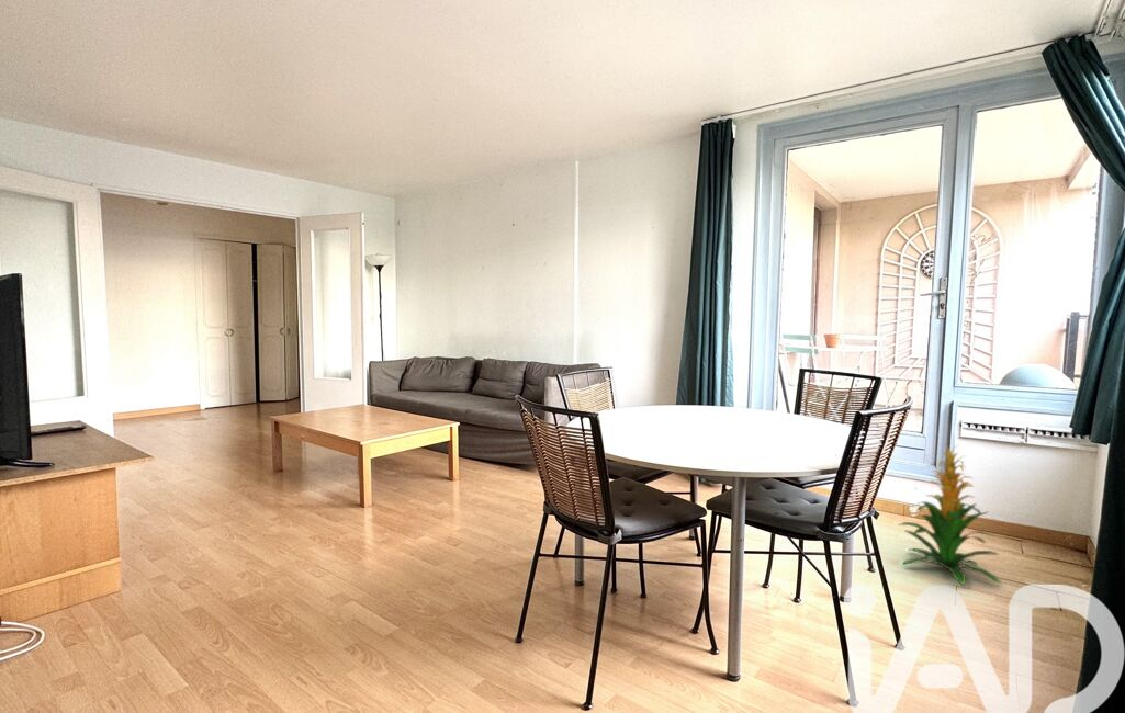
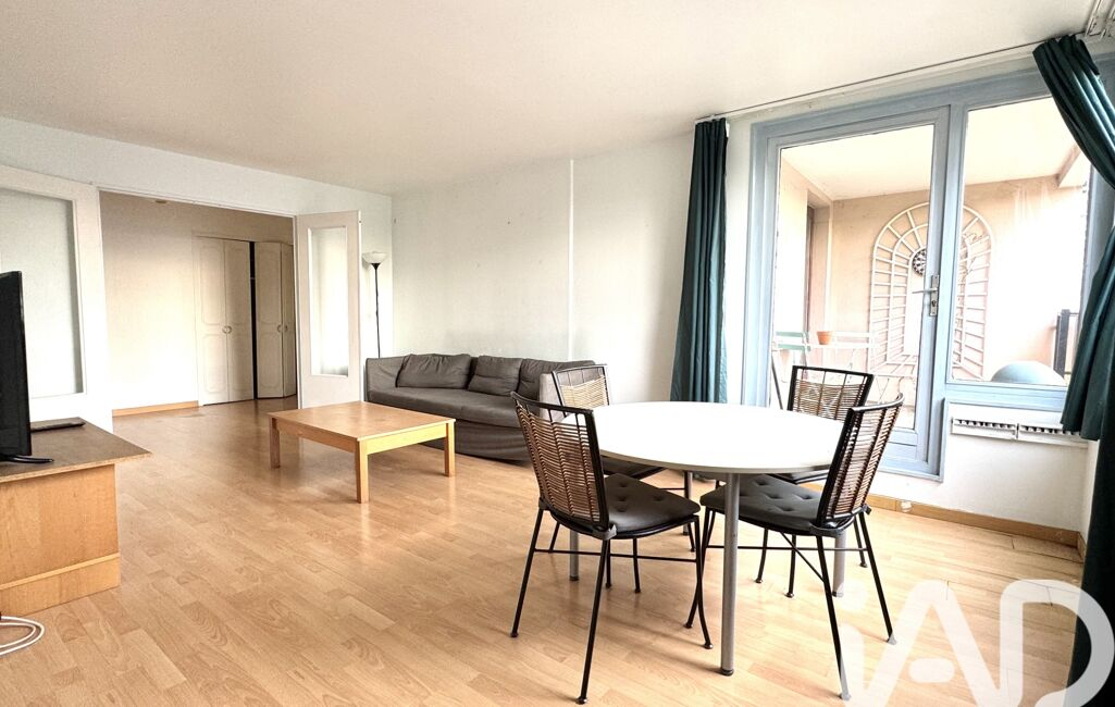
- indoor plant [897,441,1002,586]
